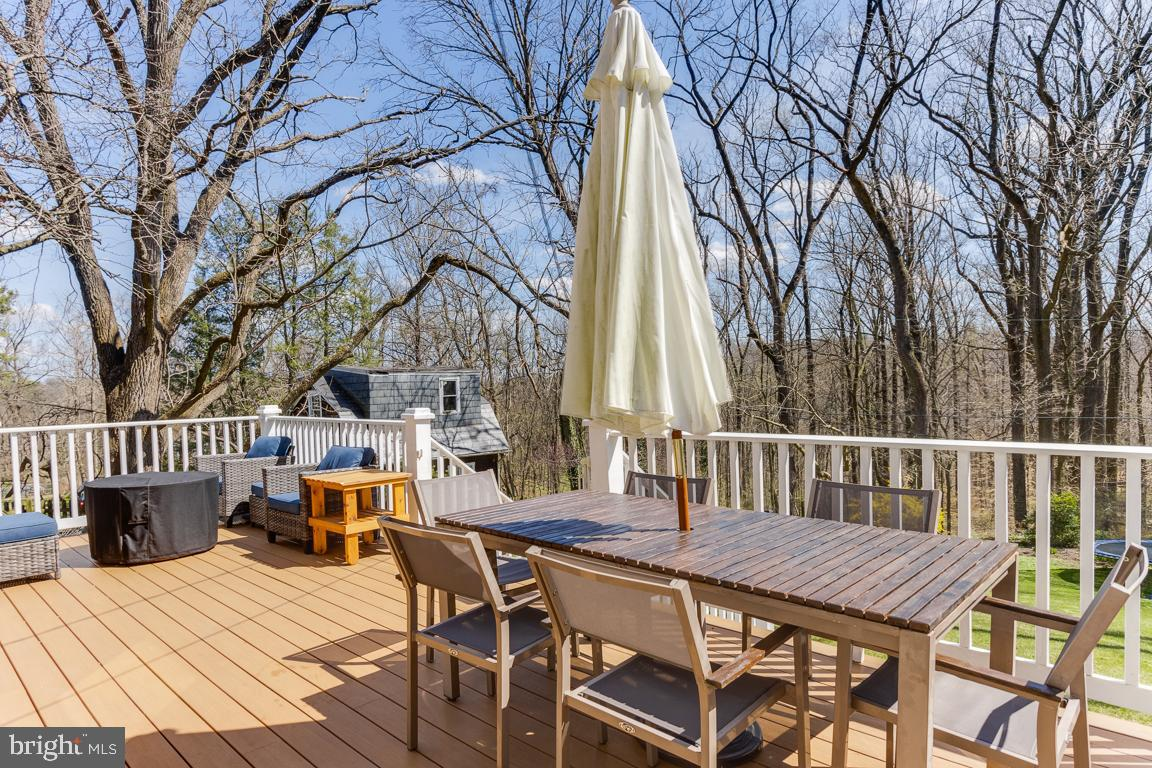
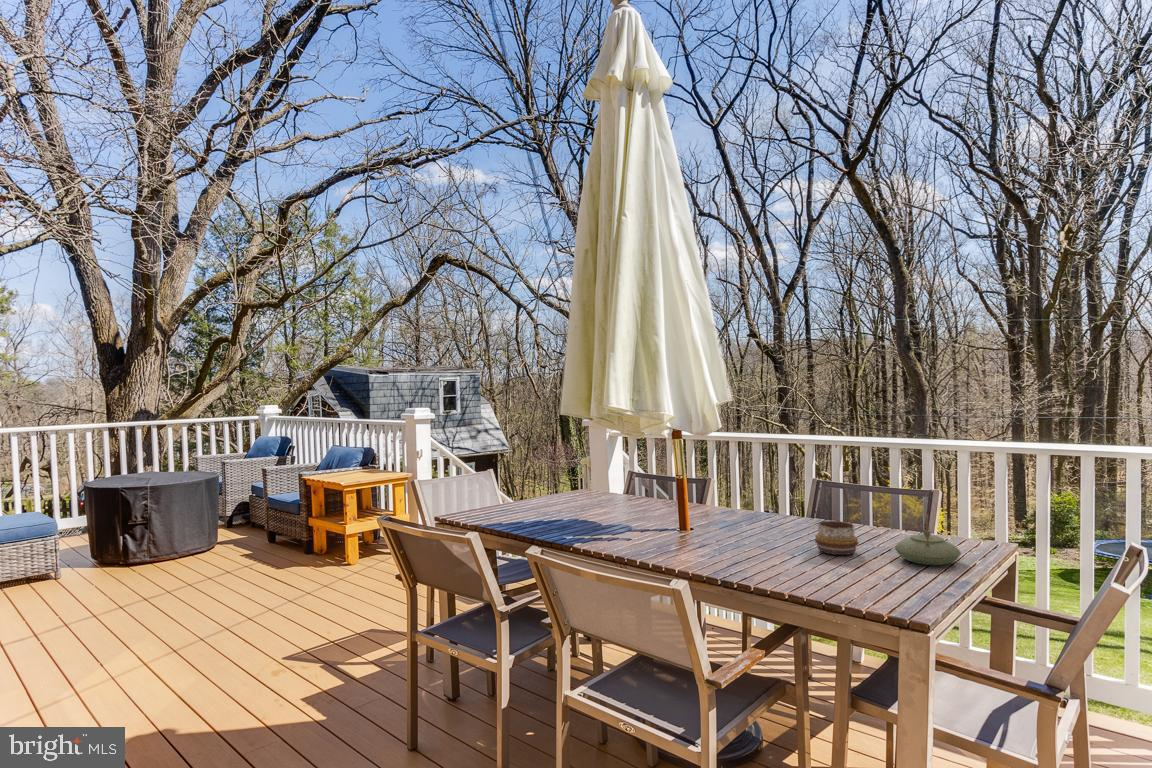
+ decorative bowl [814,520,859,556]
+ teapot [894,513,962,566]
